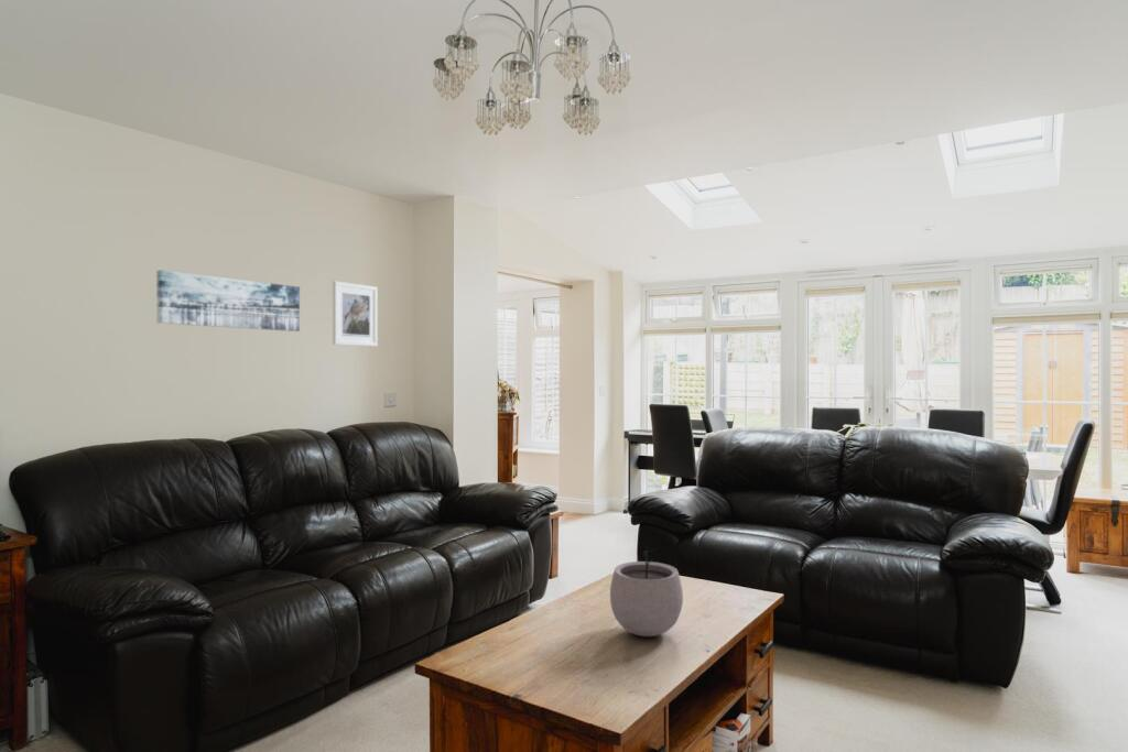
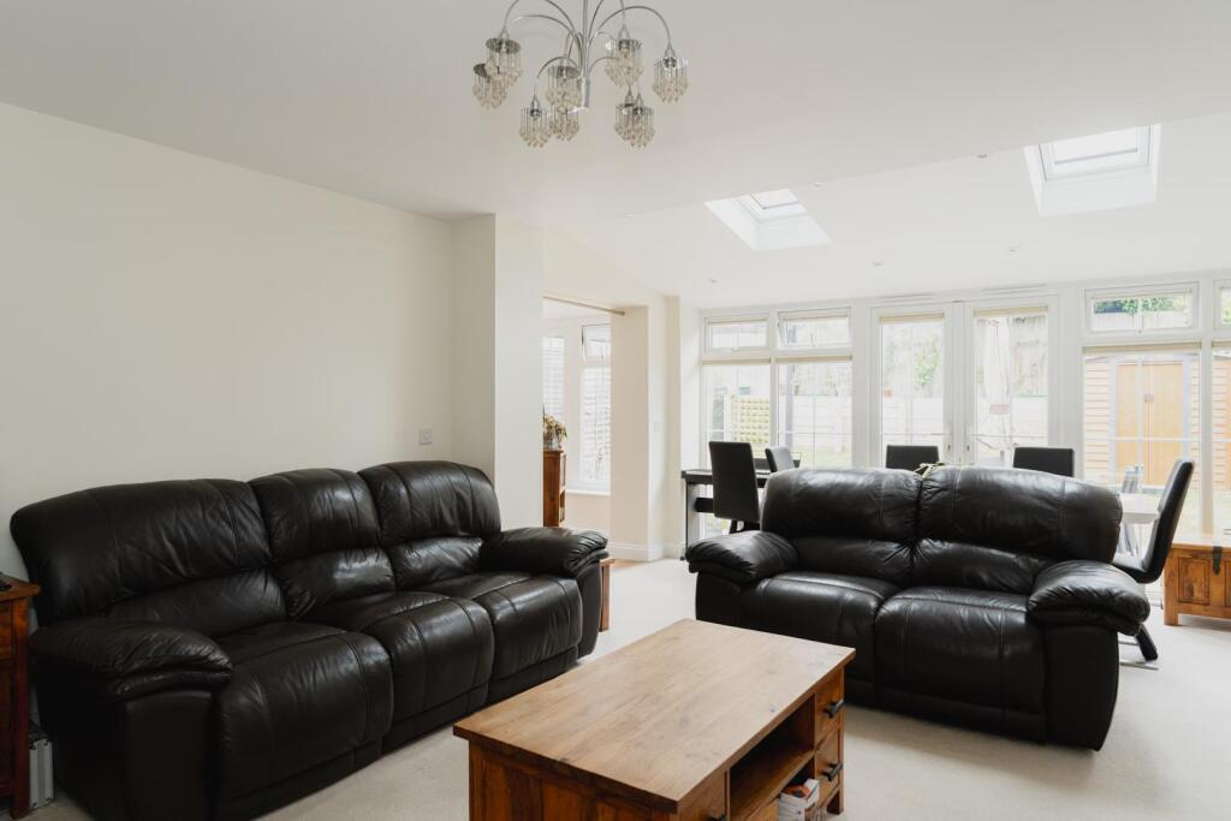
- wall art [155,269,301,333]
- plant pot [609,543,684,637]
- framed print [332,280,379,348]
